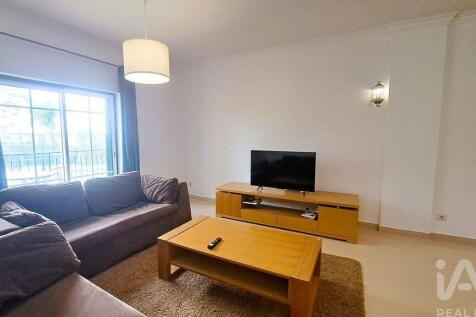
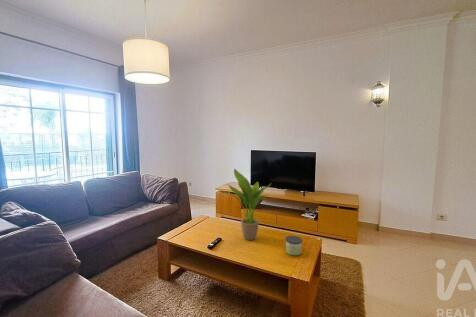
+ potted plant [221,168,272,241]
+ candle [284,235,303,256]
